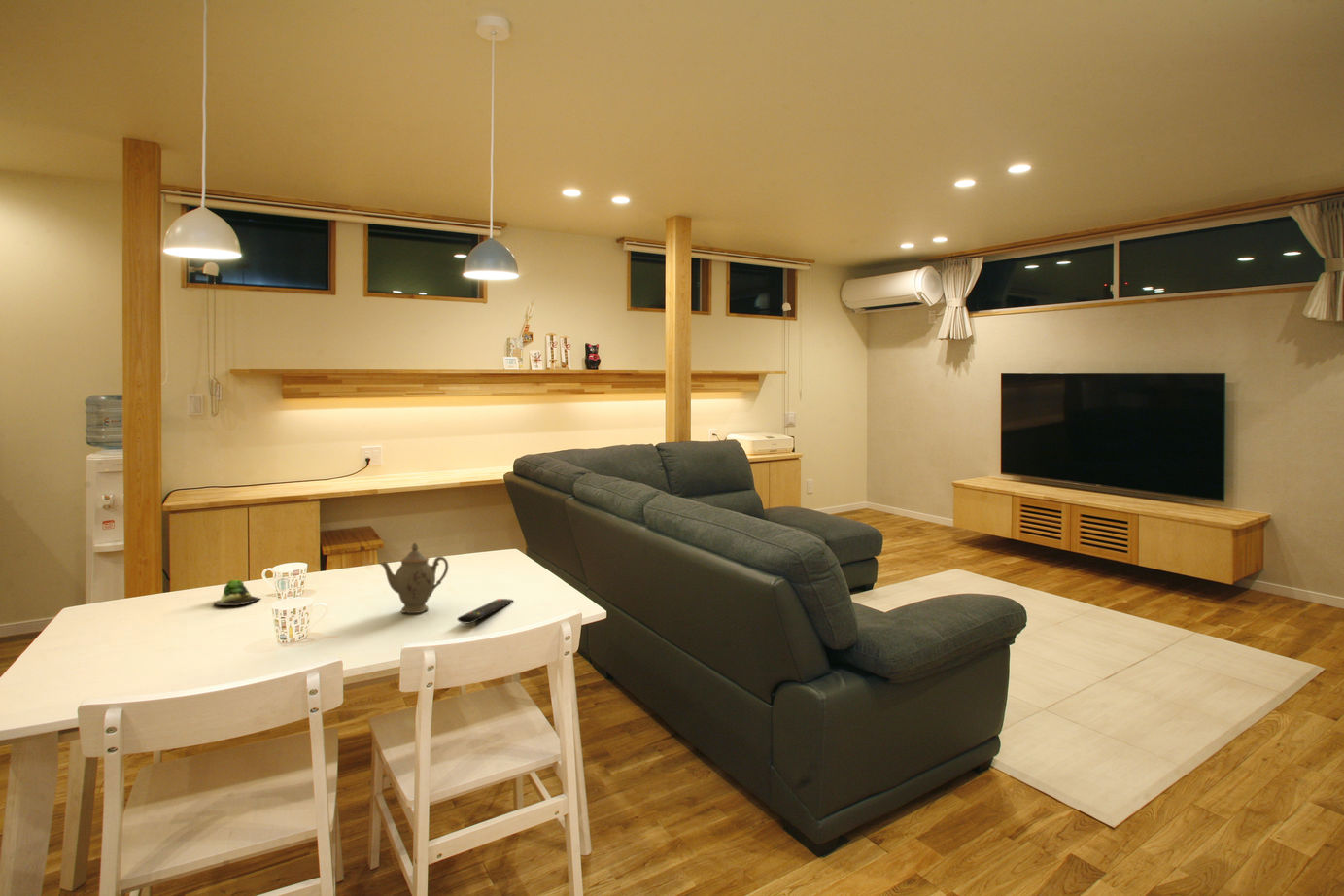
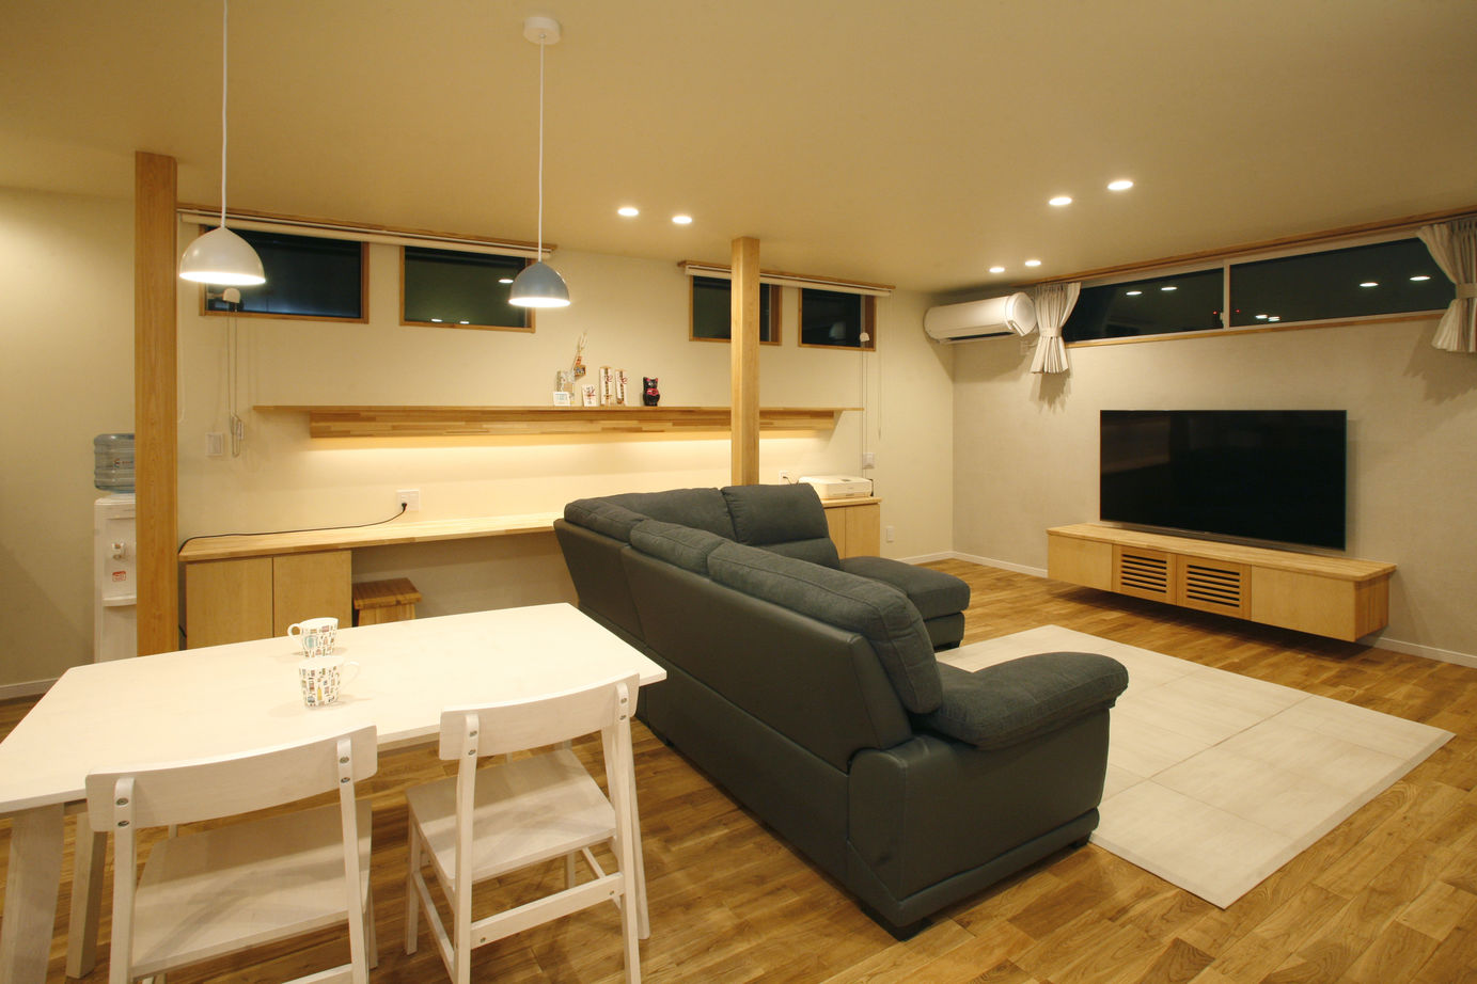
- chinaware [378,541,449,614]
- succulent plant [212,579,260,606]
- remote control [457,598,514,624]
